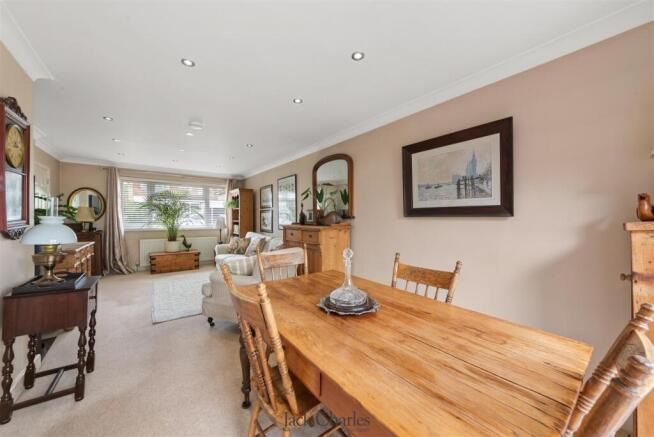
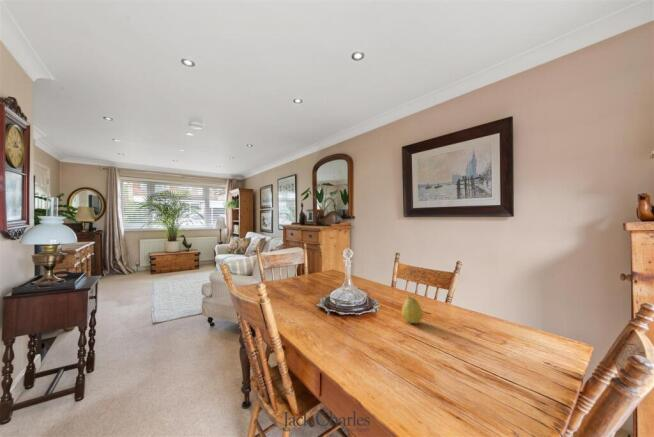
+ fruit [401,295,424,325]
